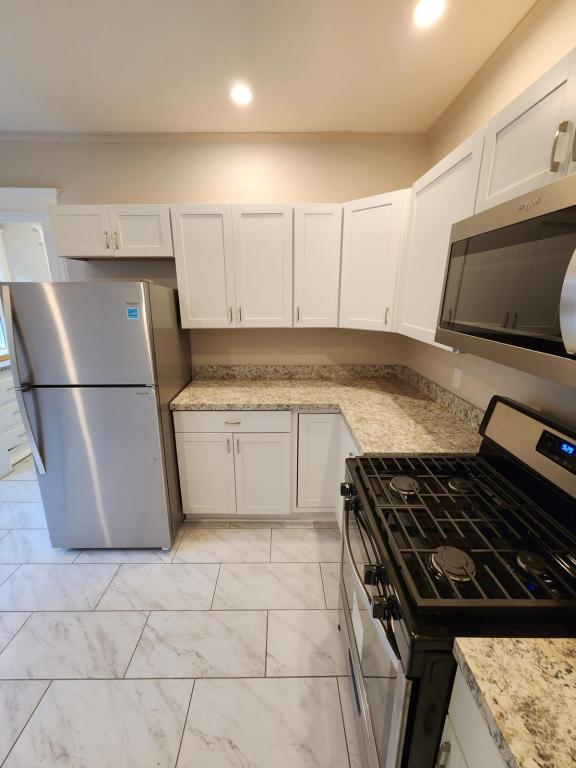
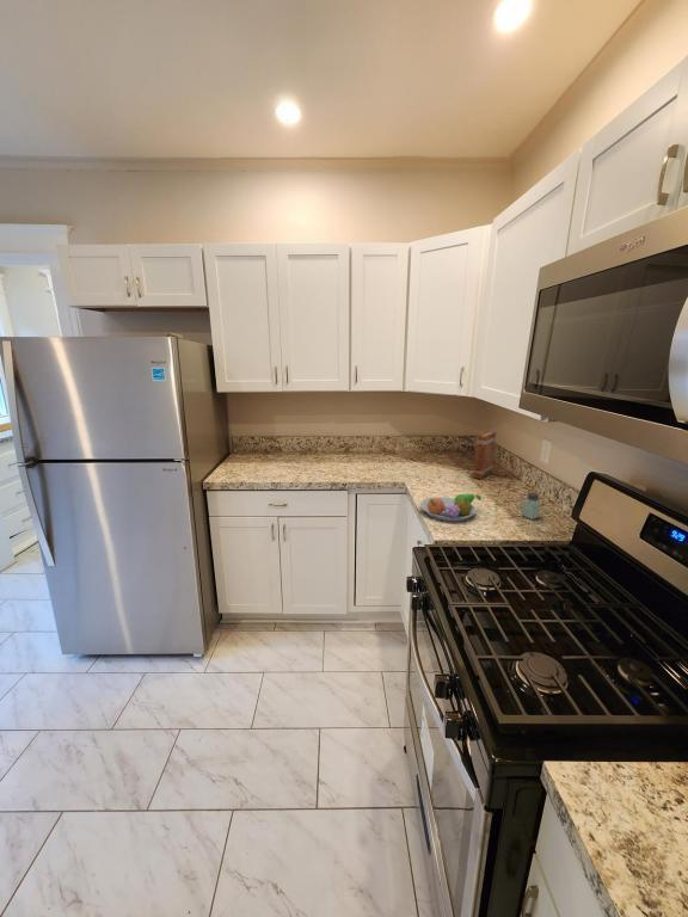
+ fruit bowl [419,493,483,522]
+ book [472,430,497,480]
+ saltshaker [521,491,542,521]
